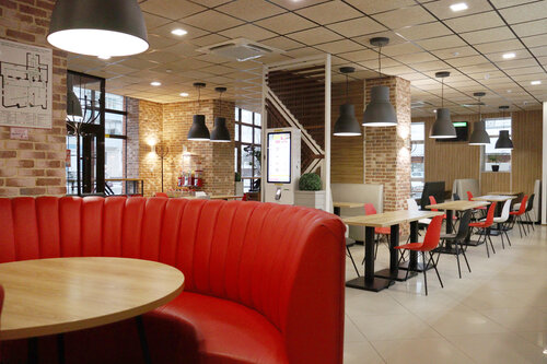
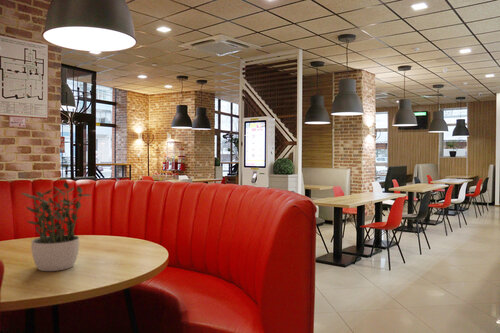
+ potted plant [20,181,93,272]
